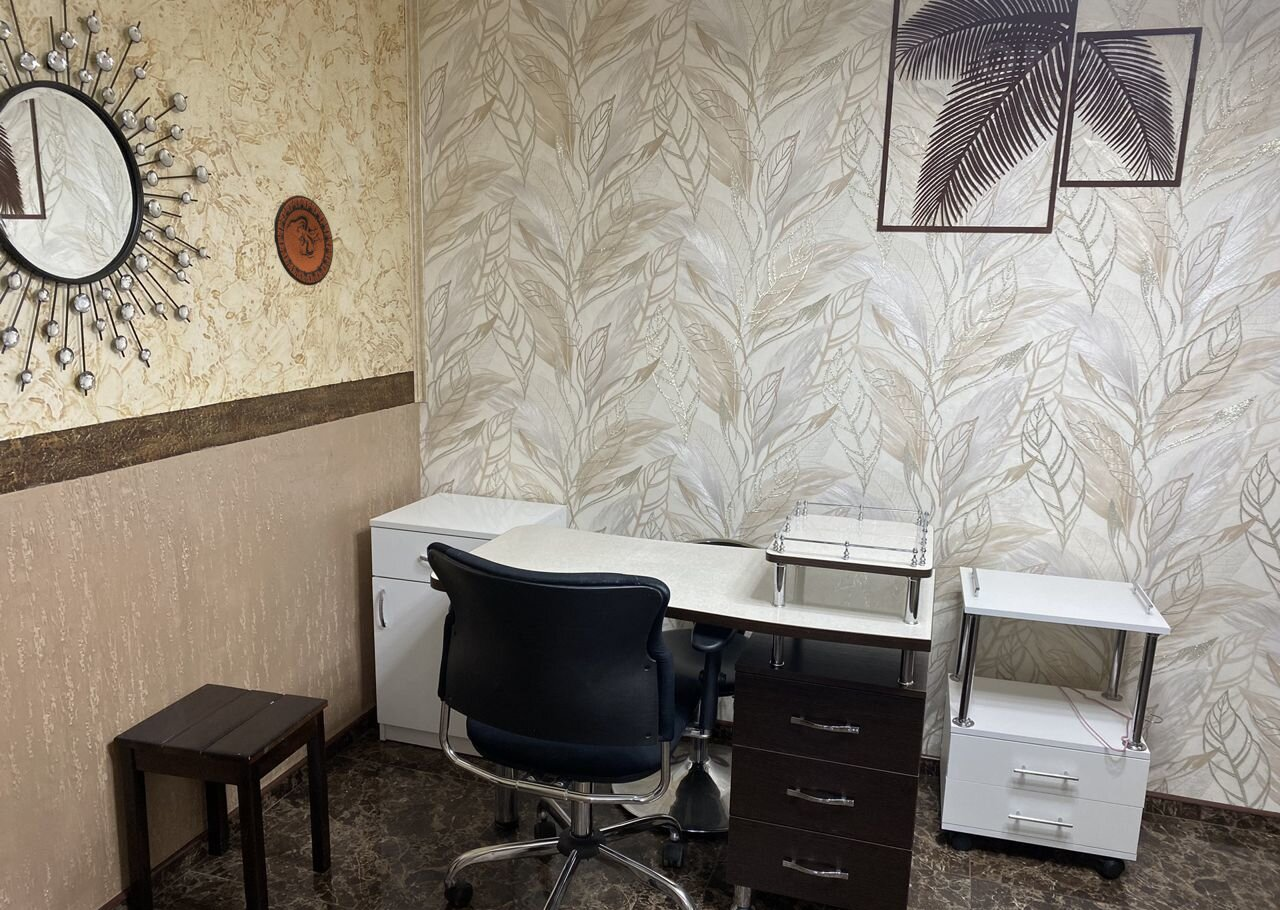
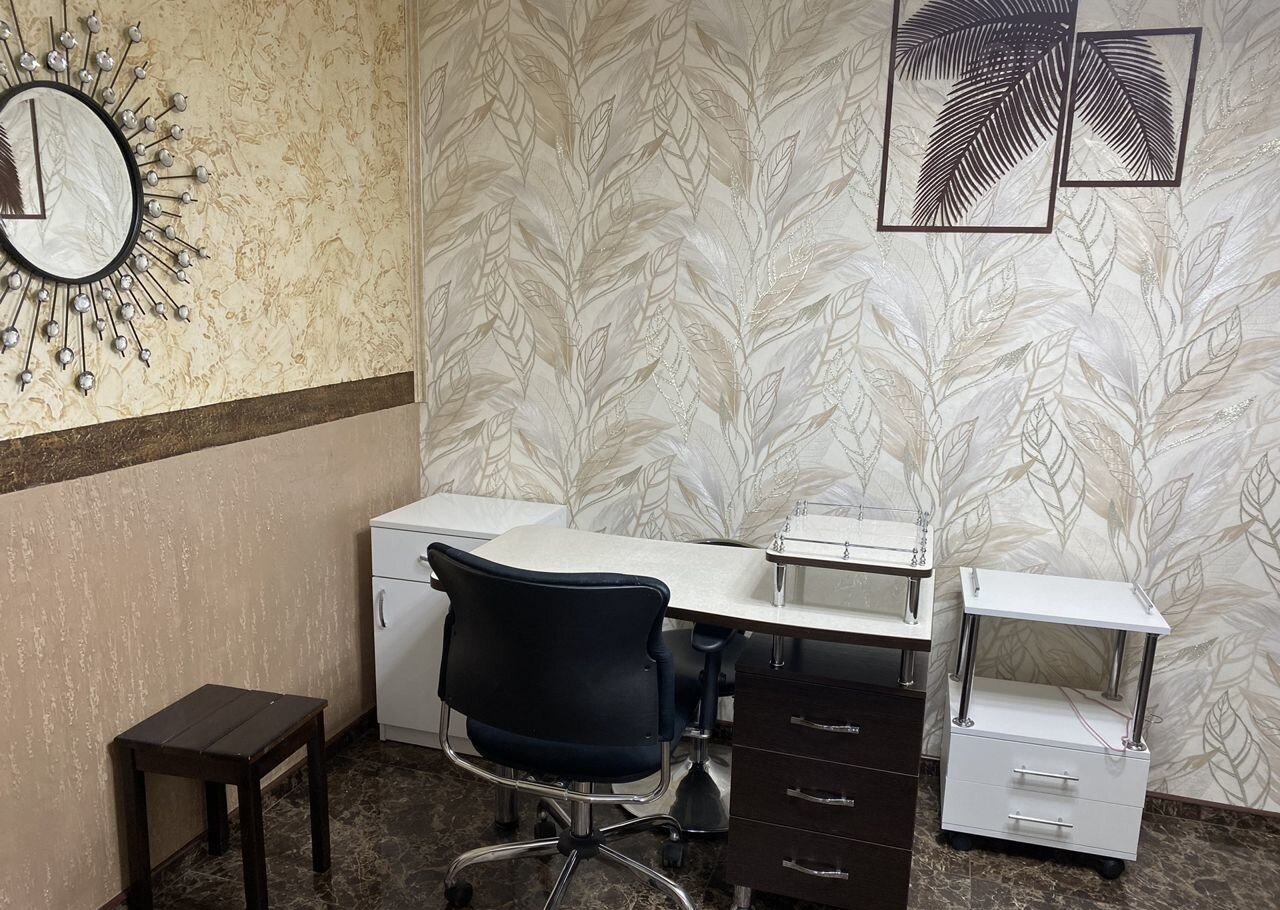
- decorative plate [273,194,334,287]
